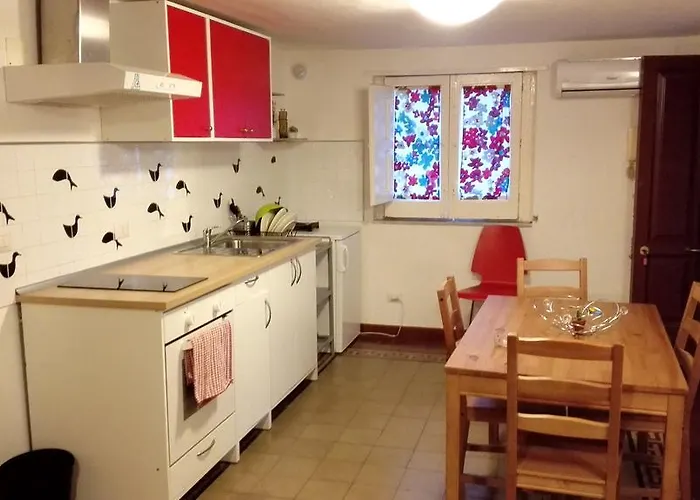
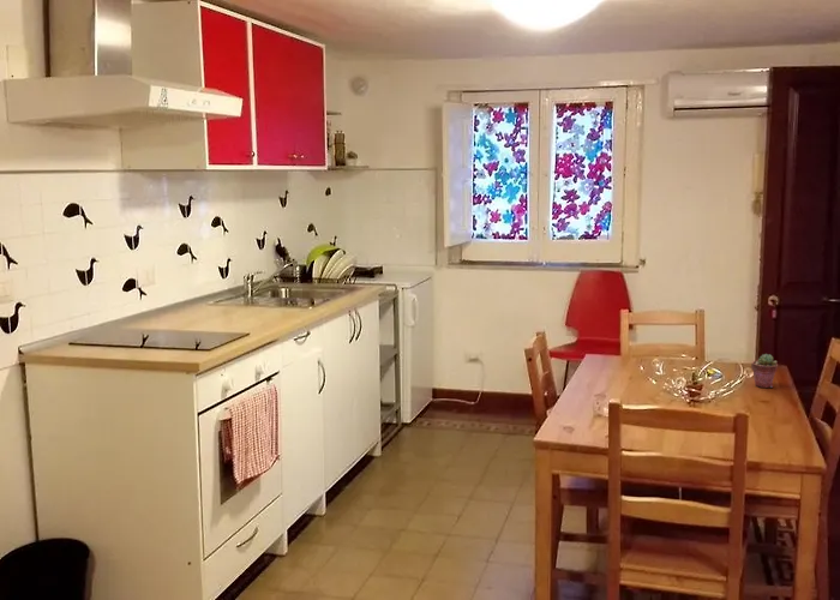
+ potted succulent [750,353,779,389]
